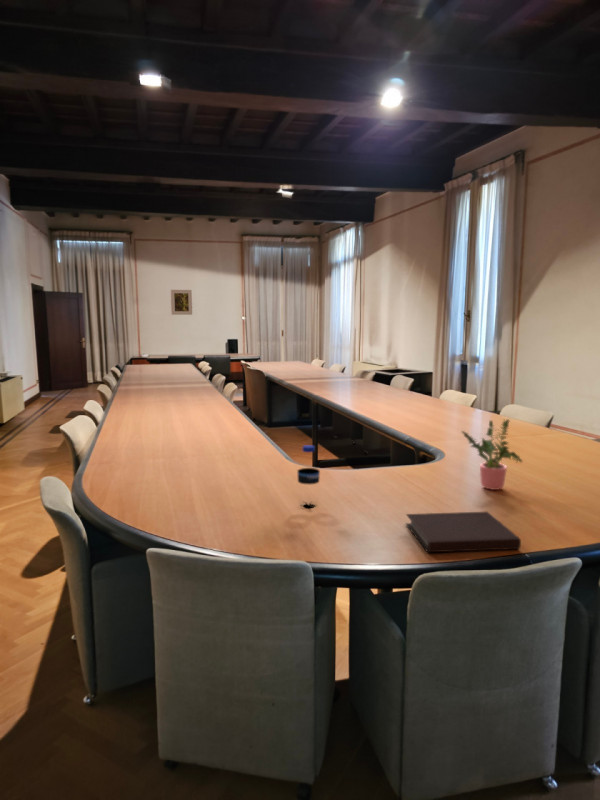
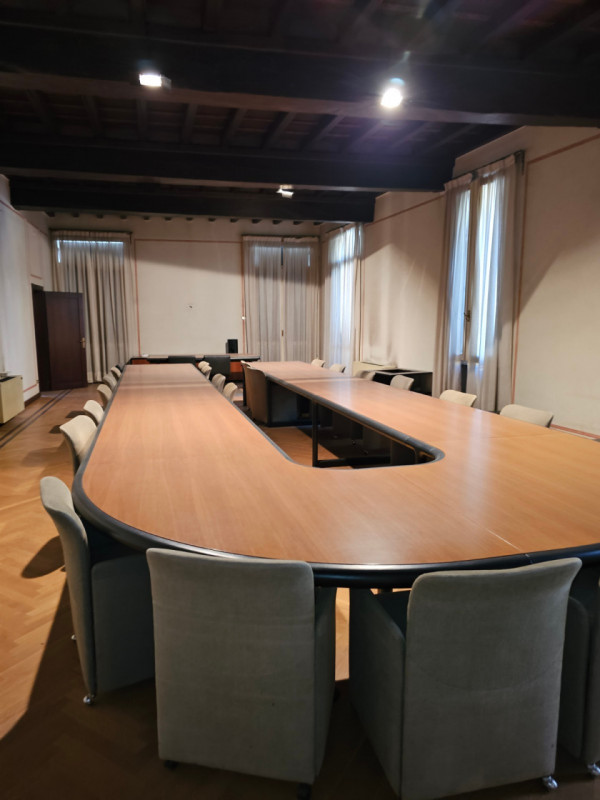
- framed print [170,289,193,316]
- potted plant [460,418,523,491]
- notebook [405,511,522,553]
- water bottle [296,444,321,507]
